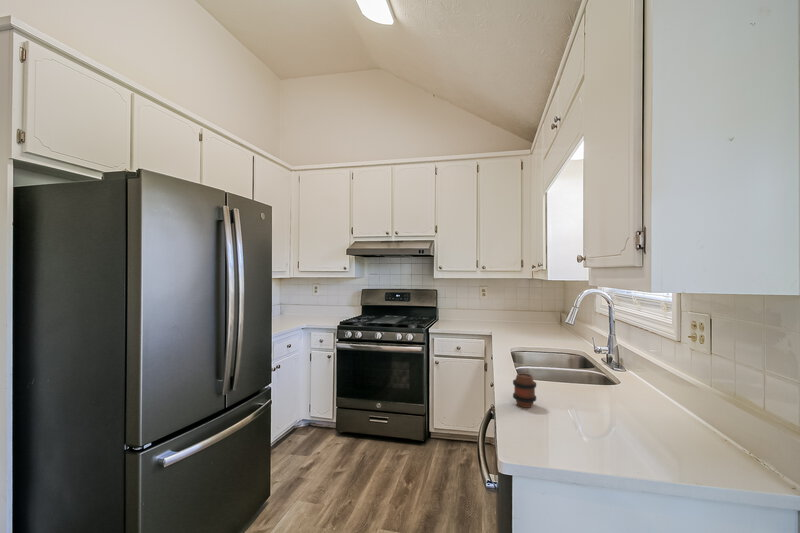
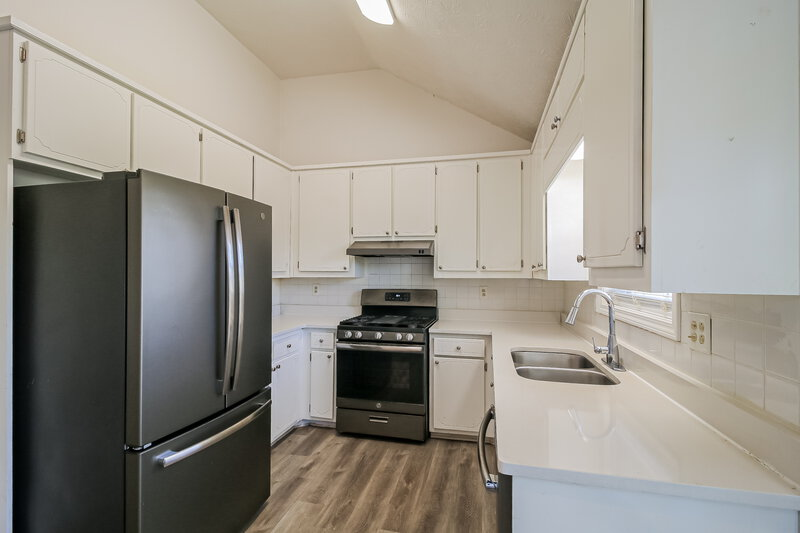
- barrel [512,372,537,409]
